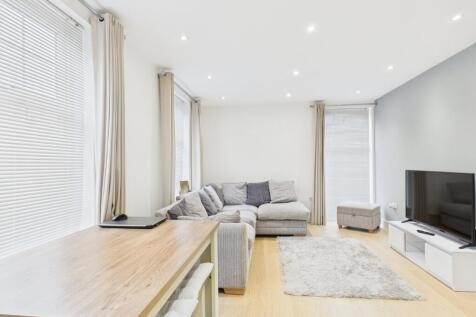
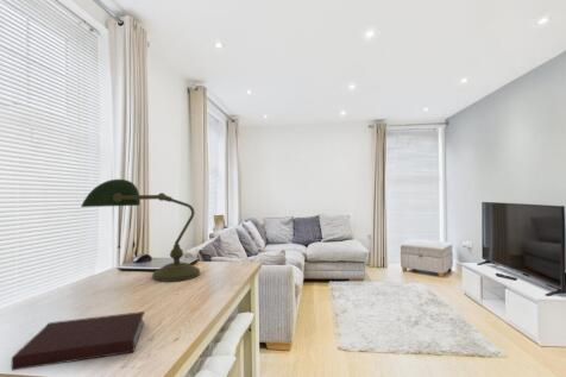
+ desk lamp [80,178,201,283]
+ notebook [11,310,145,371]
